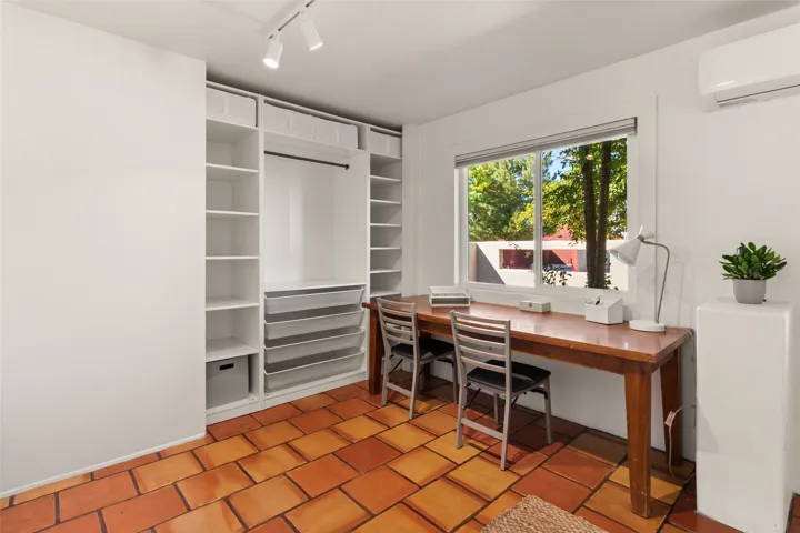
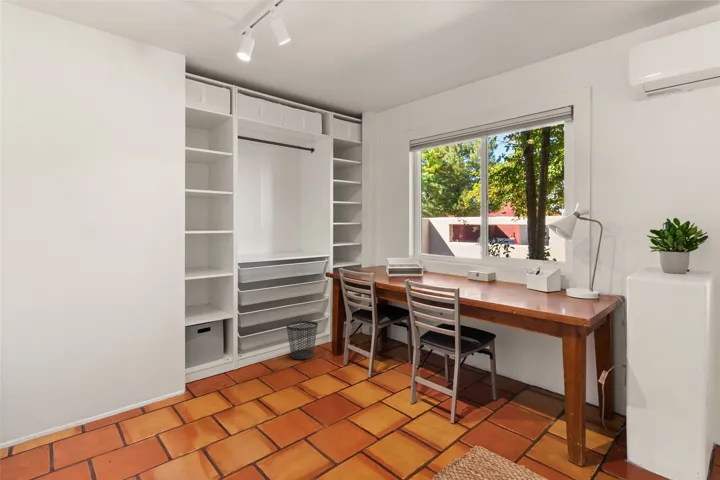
+ wastebasket [285,320,319,360]
